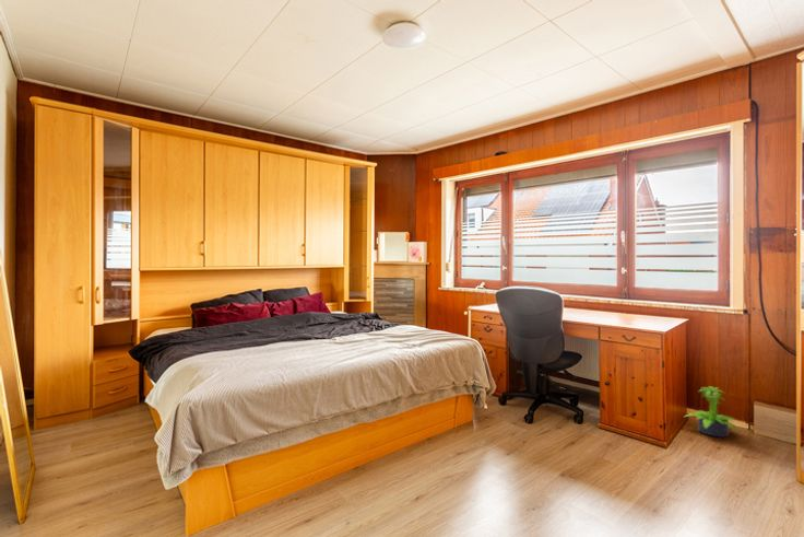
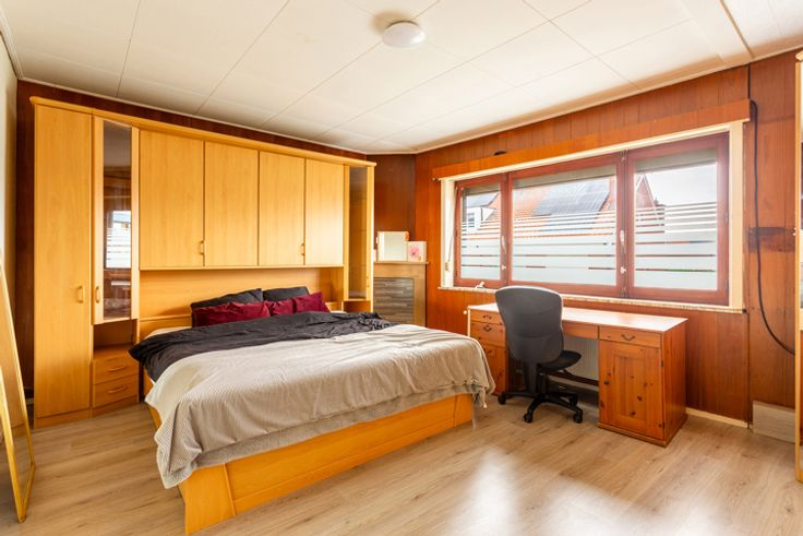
- potted plant [684,385,742,437]
